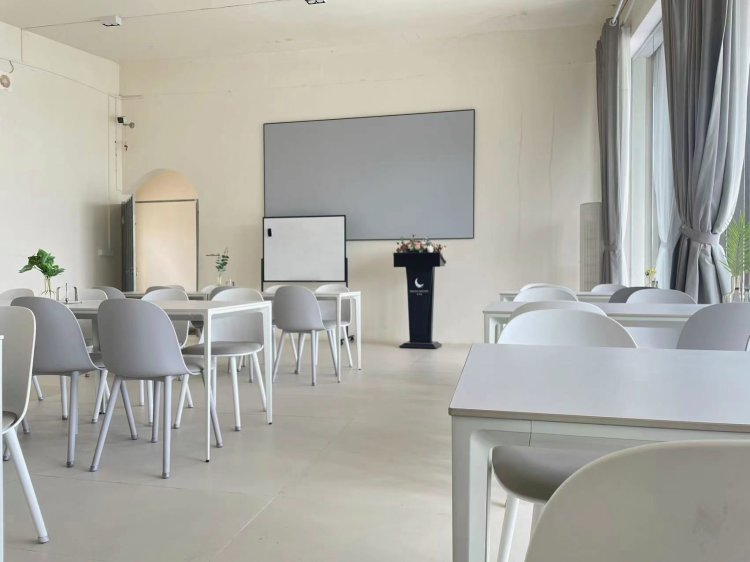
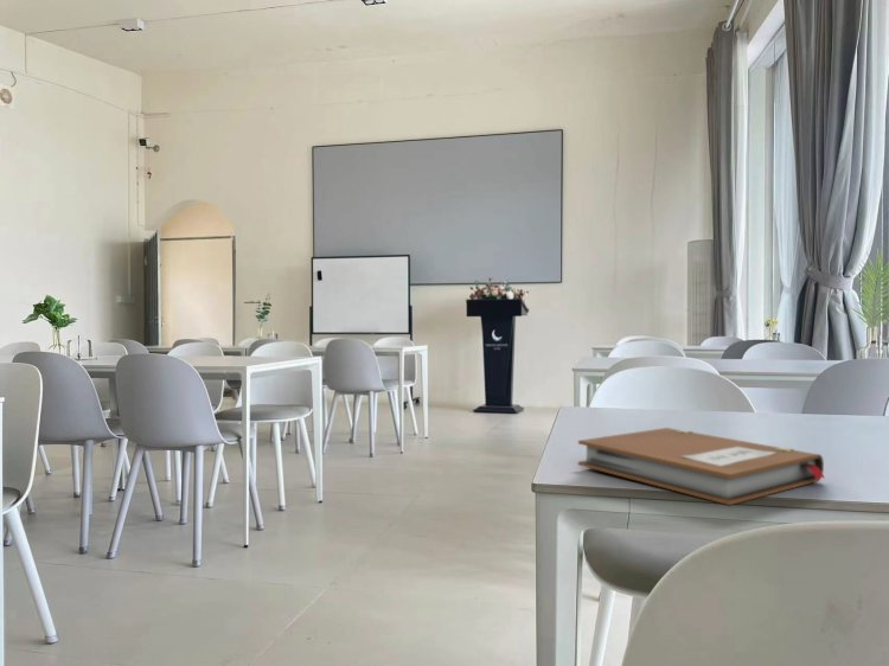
+ notebook [577,427,826,506]
